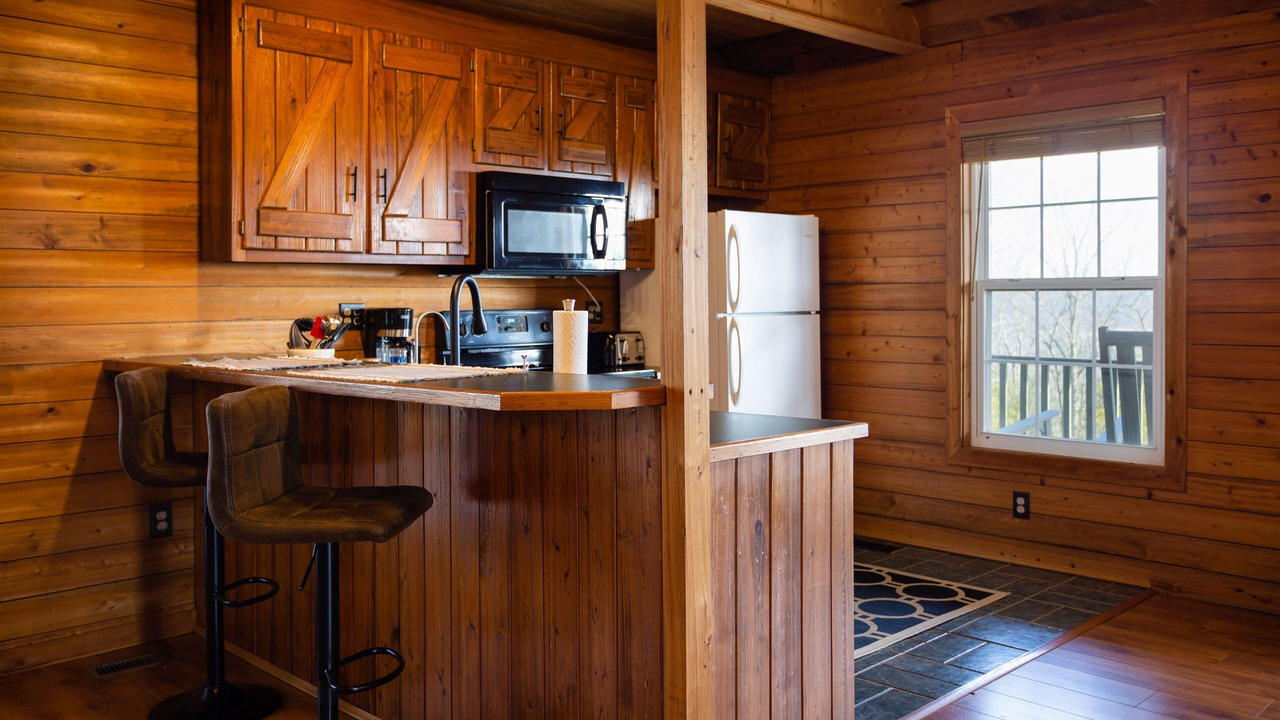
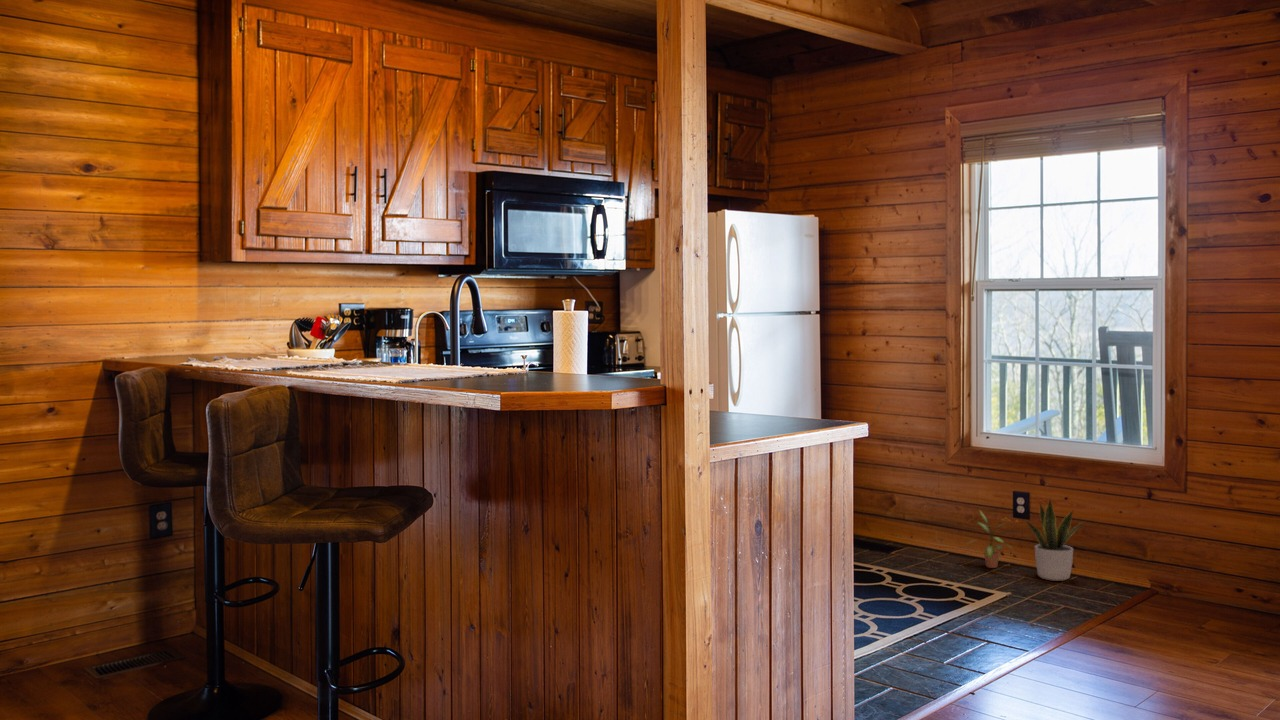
+ potted plant [964,509,1014,569]
+ potted plant [1024,495,1088,582]
